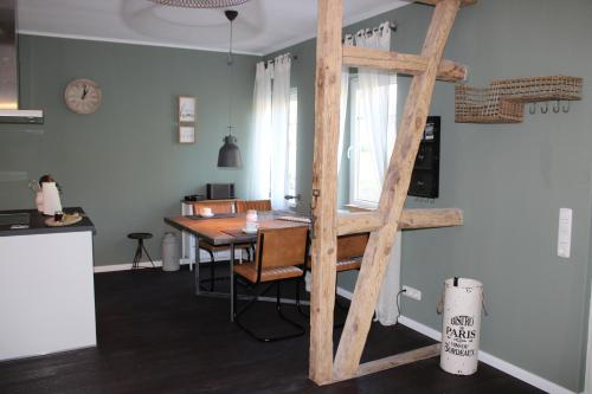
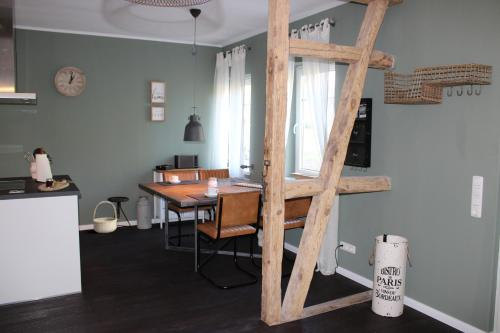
+ basket [92,200,118,234]
